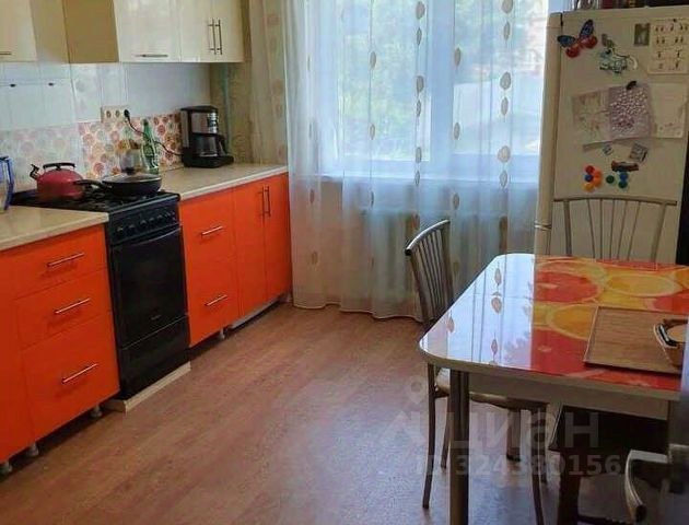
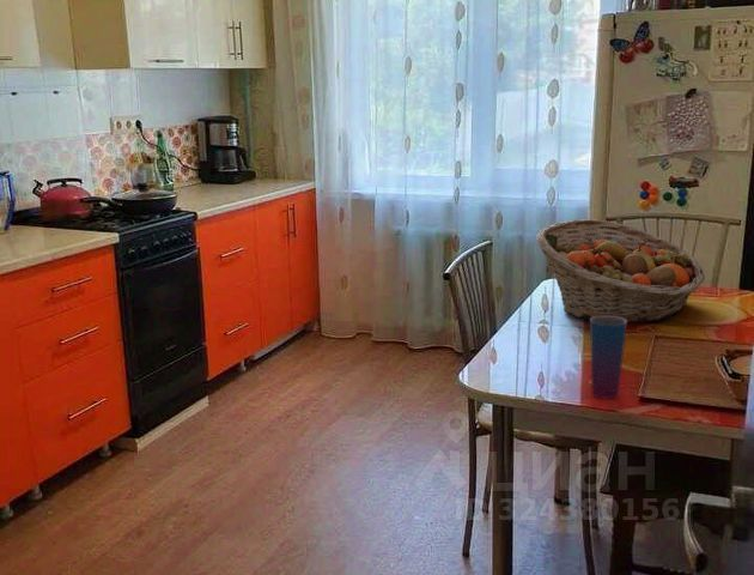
+ cup [589,316,628,400]
+ fruit basket [535,218,706,325]
